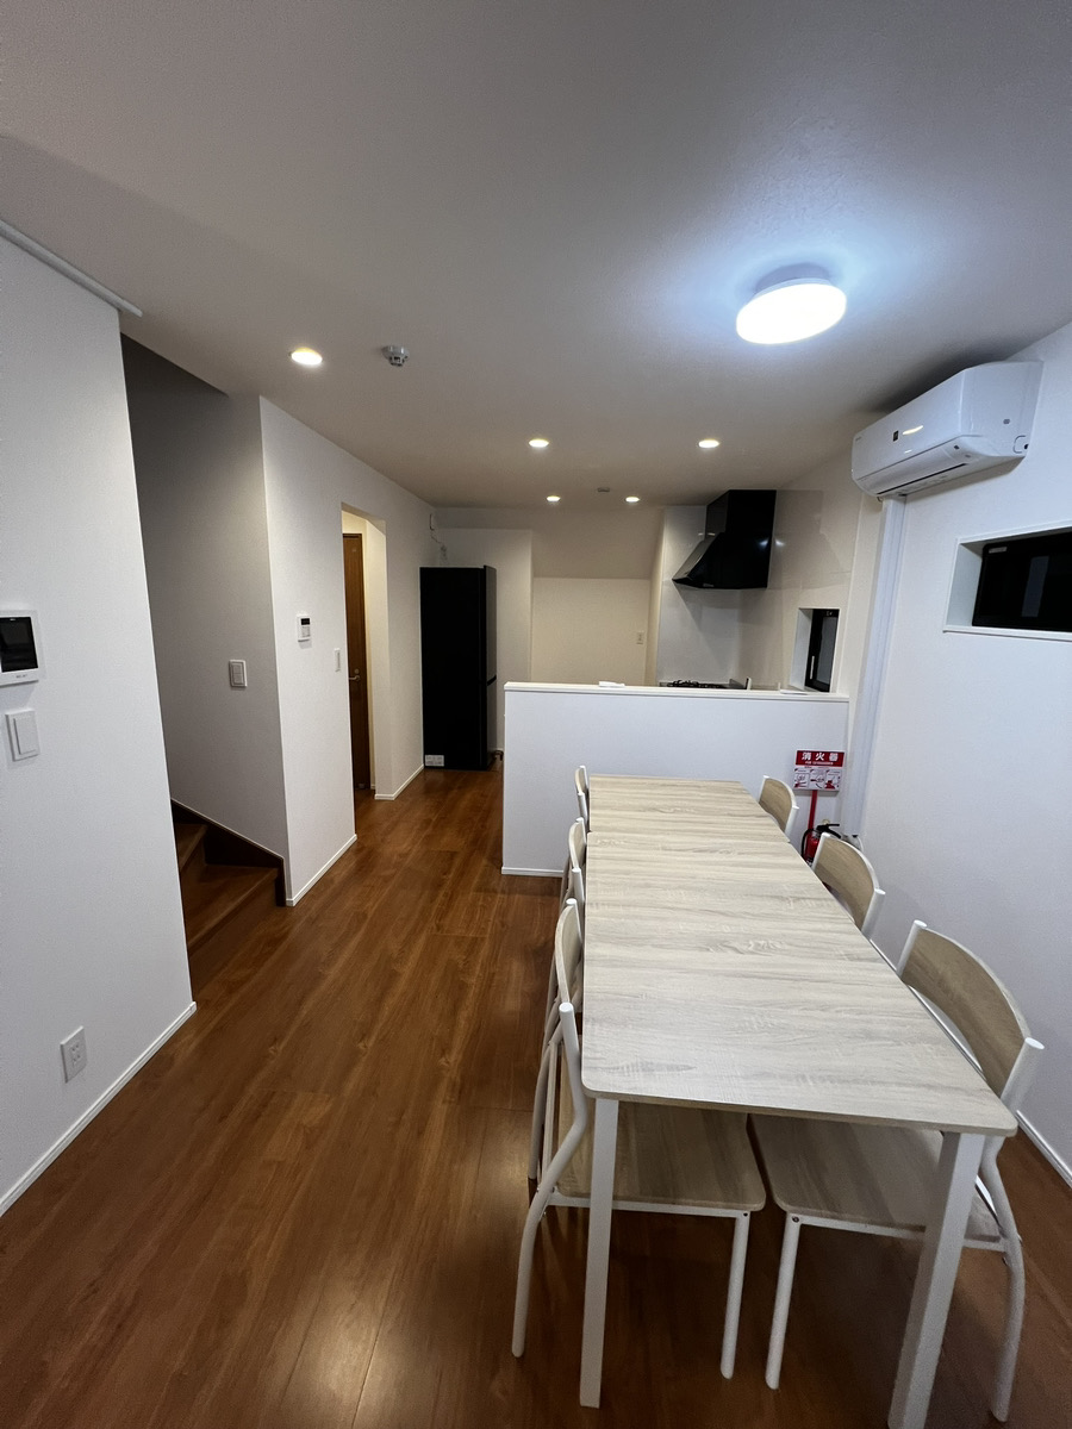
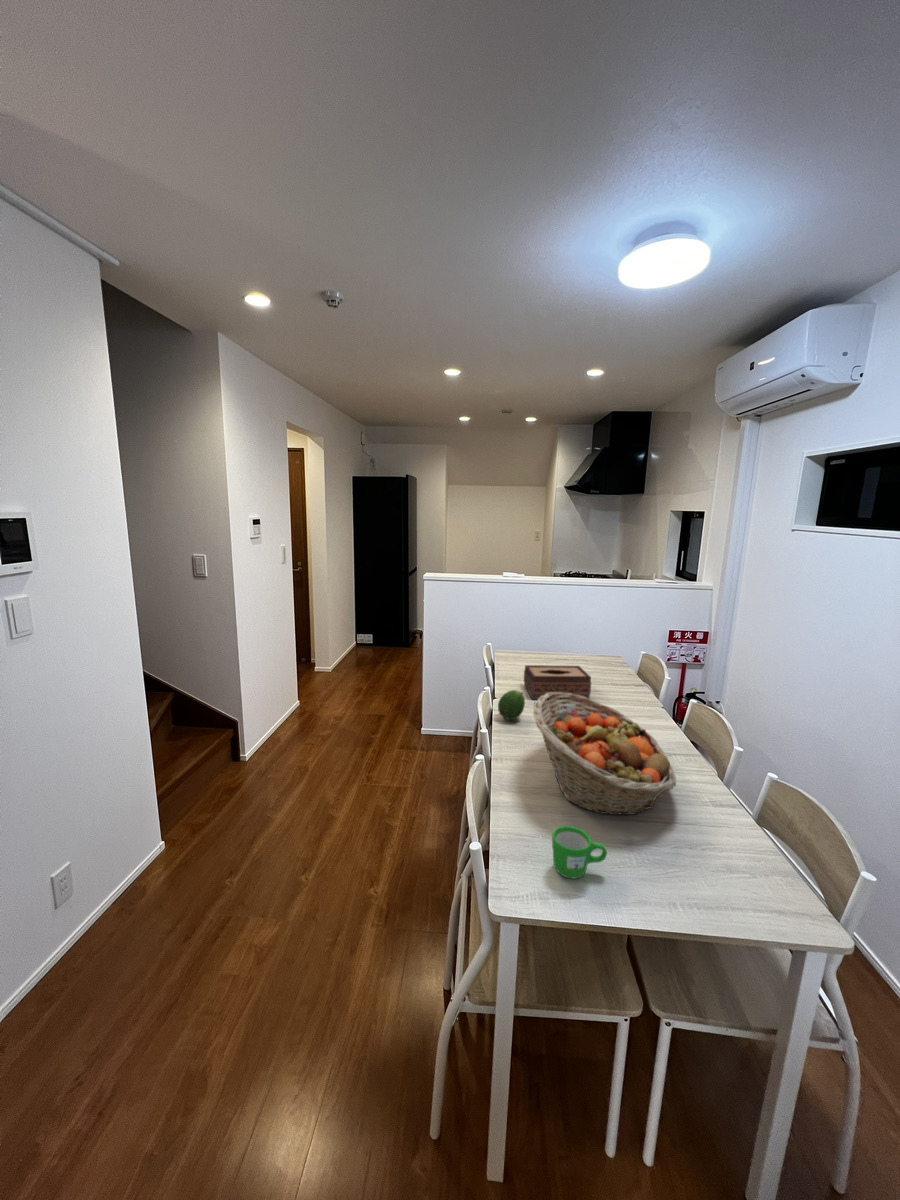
+ fruit [497,689,526,721]
+ tissue box [523,664,592,700]
+ fruit basket [533,692,677,816]
+ mug [551,825,608,879]
